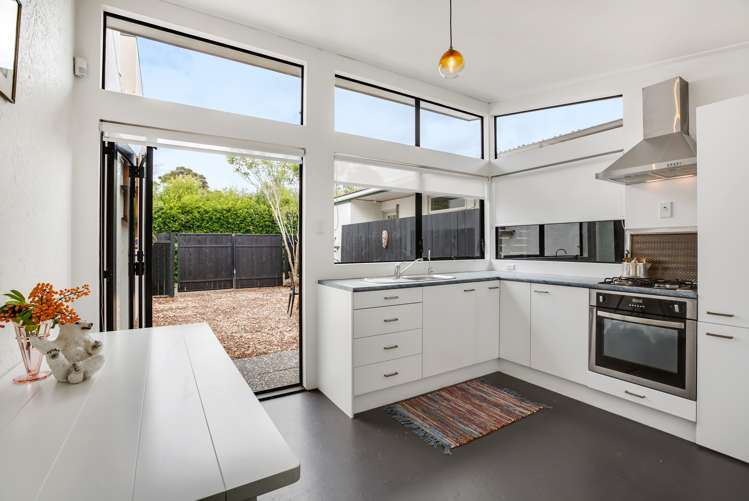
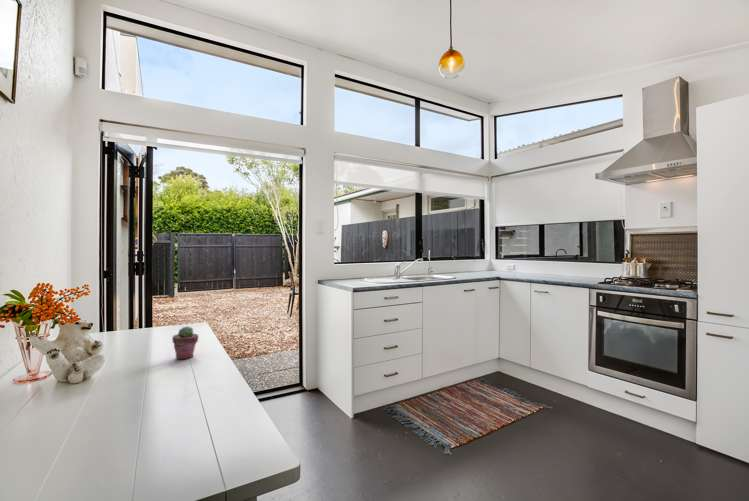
+ potted succulent [171,325,199,360]
